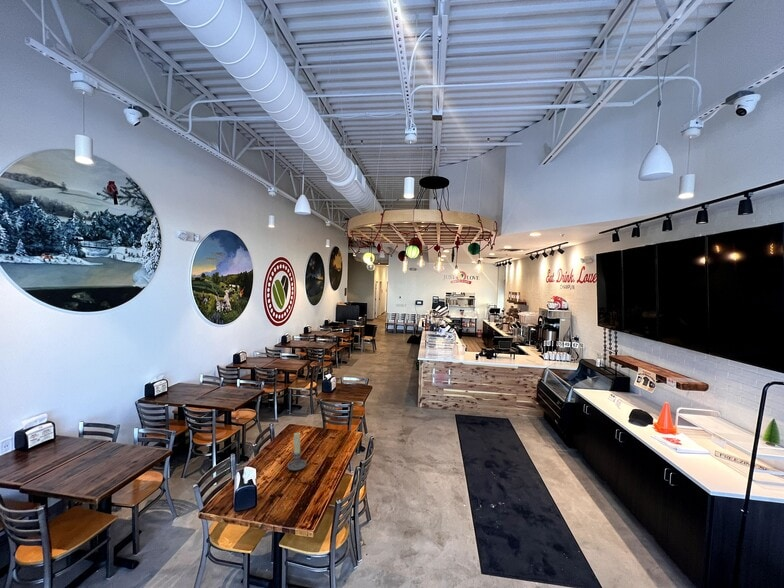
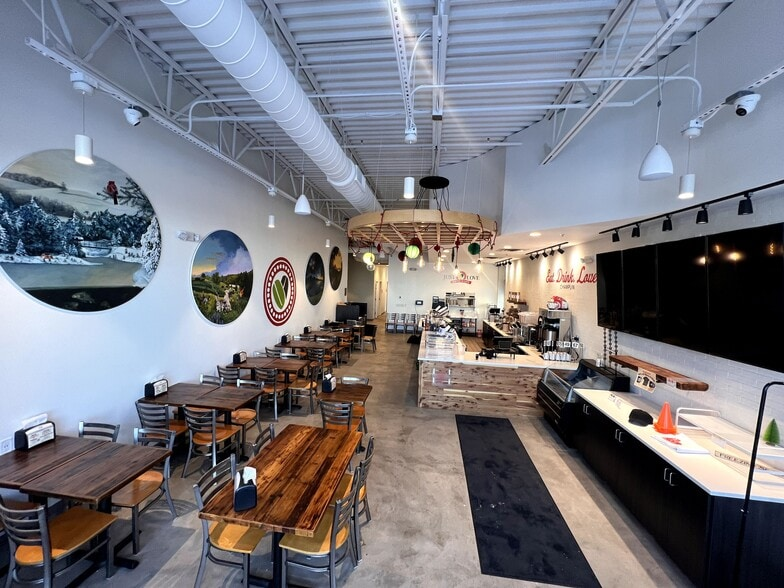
- candle holder [287,432,307,471]
